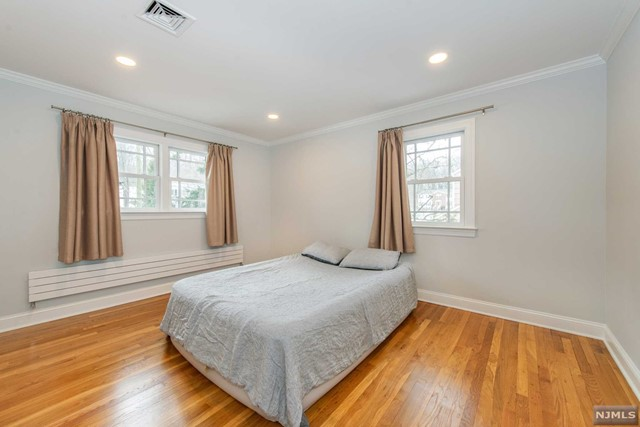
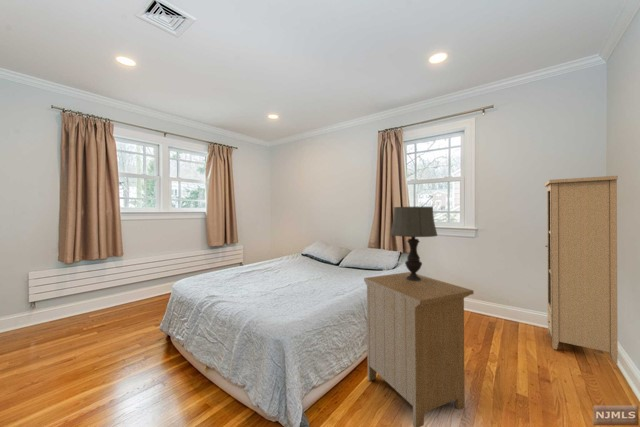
+ nightstand [363,271,475,427]
+ table lamp [389,206,438,281]
+ cupboard [543,175,619,364]
